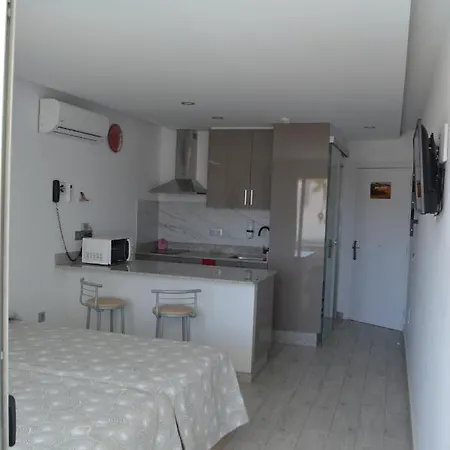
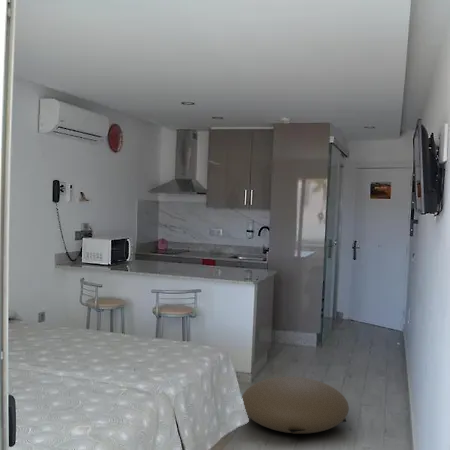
+ pouf [241,376,350,435]
